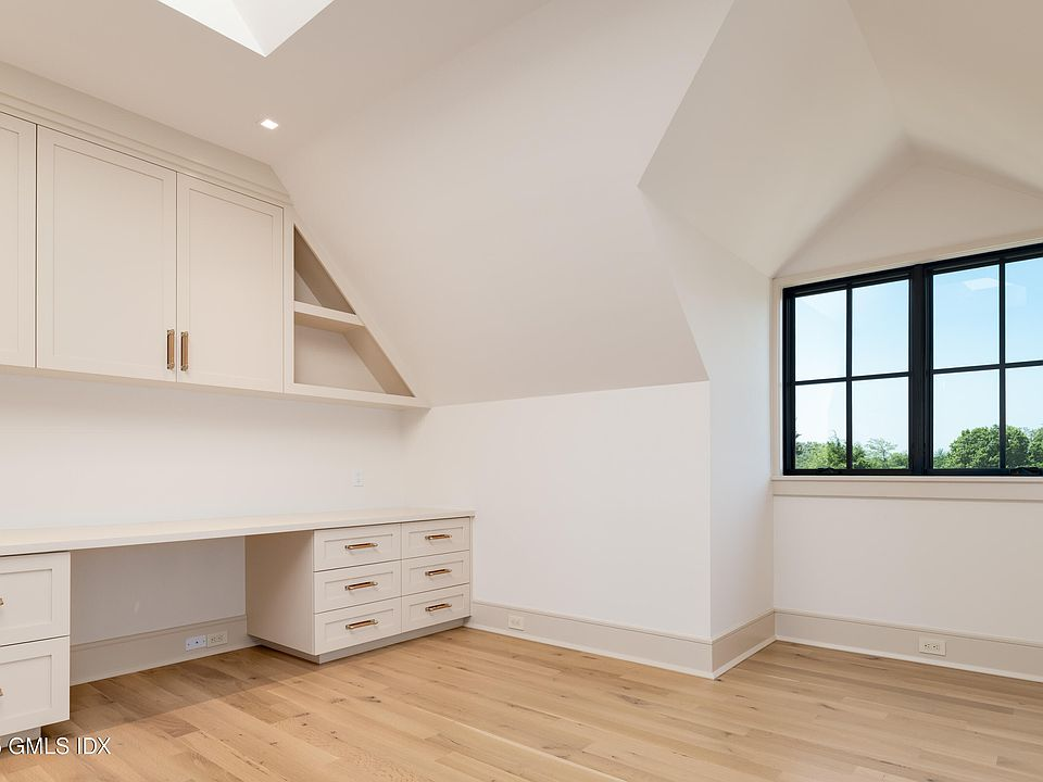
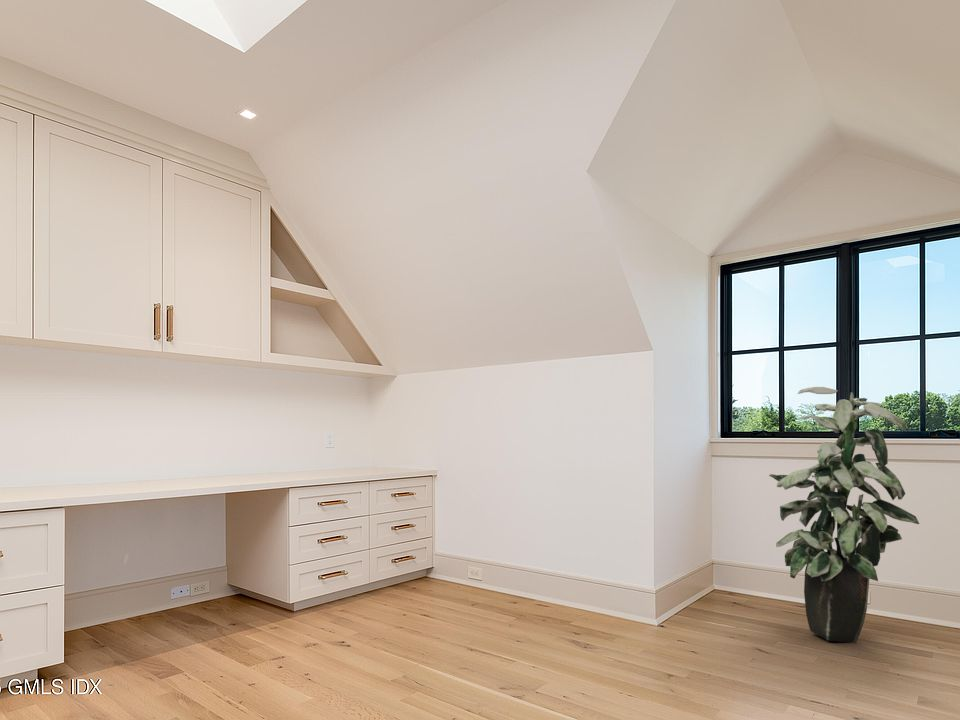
+ indoor plant [768,386,920,643]
